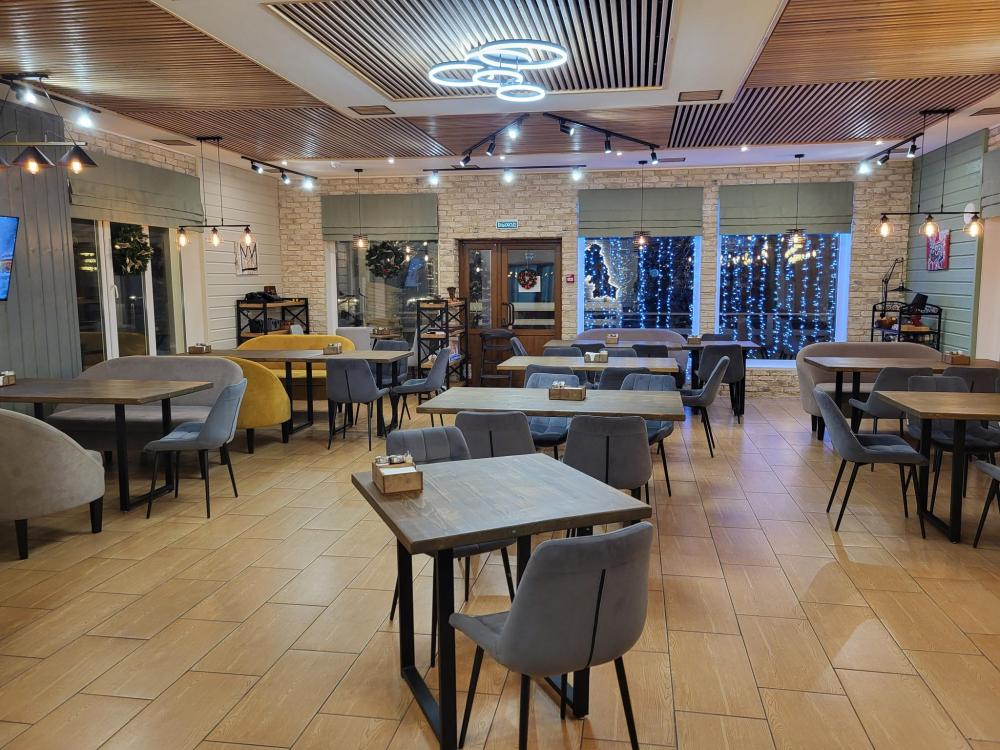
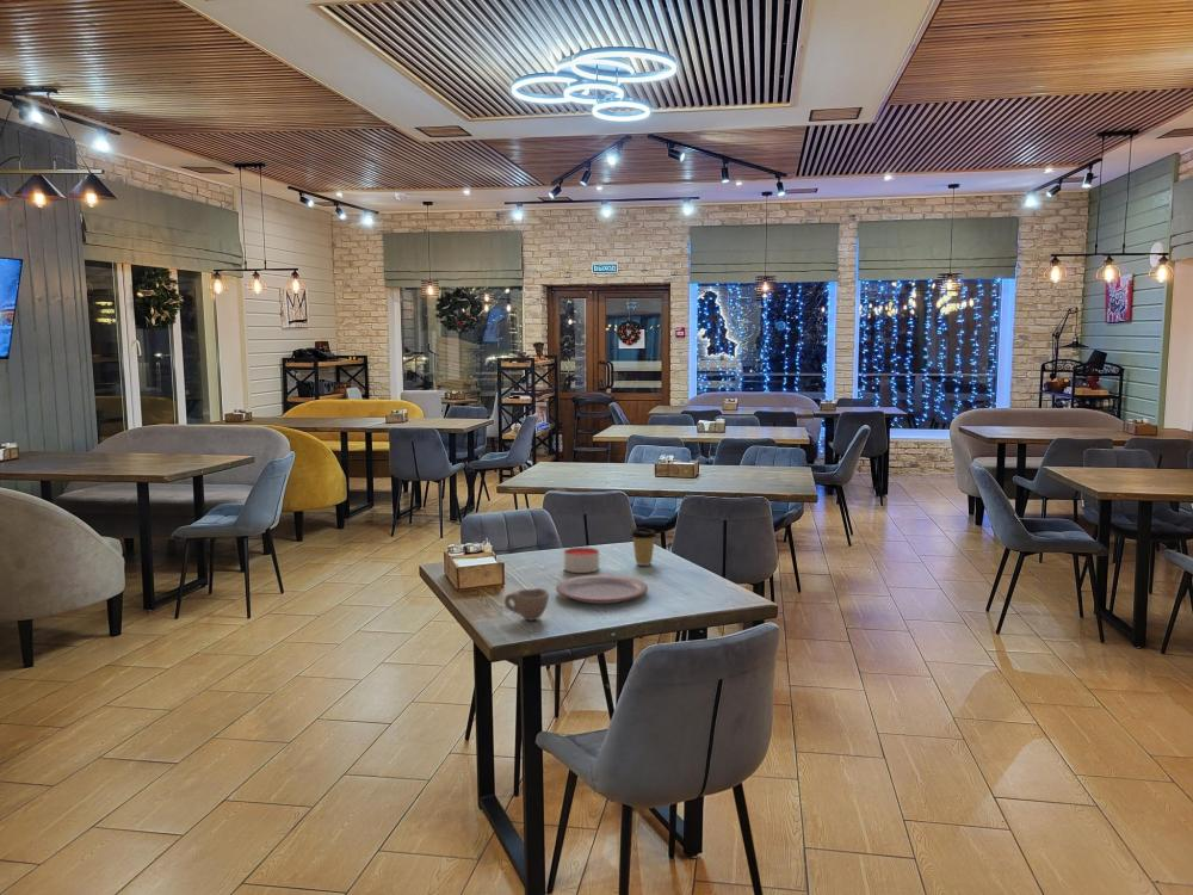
+ cup [502,587,550,622]
+ coffee cup [630,526,657,567]
+ candle [563,545,600,574]
+ plate [555,574,649,605]
